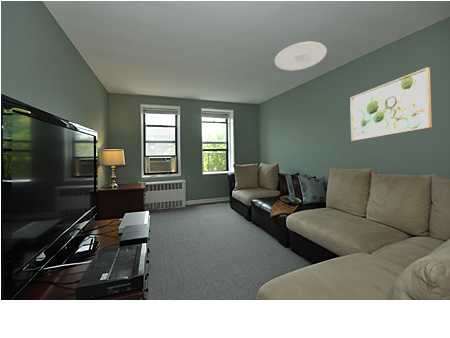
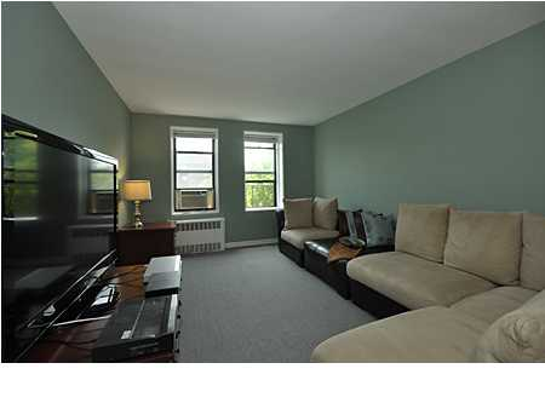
- ceiling light [274,41,328,71]
- wall art [349,66,433,142]
